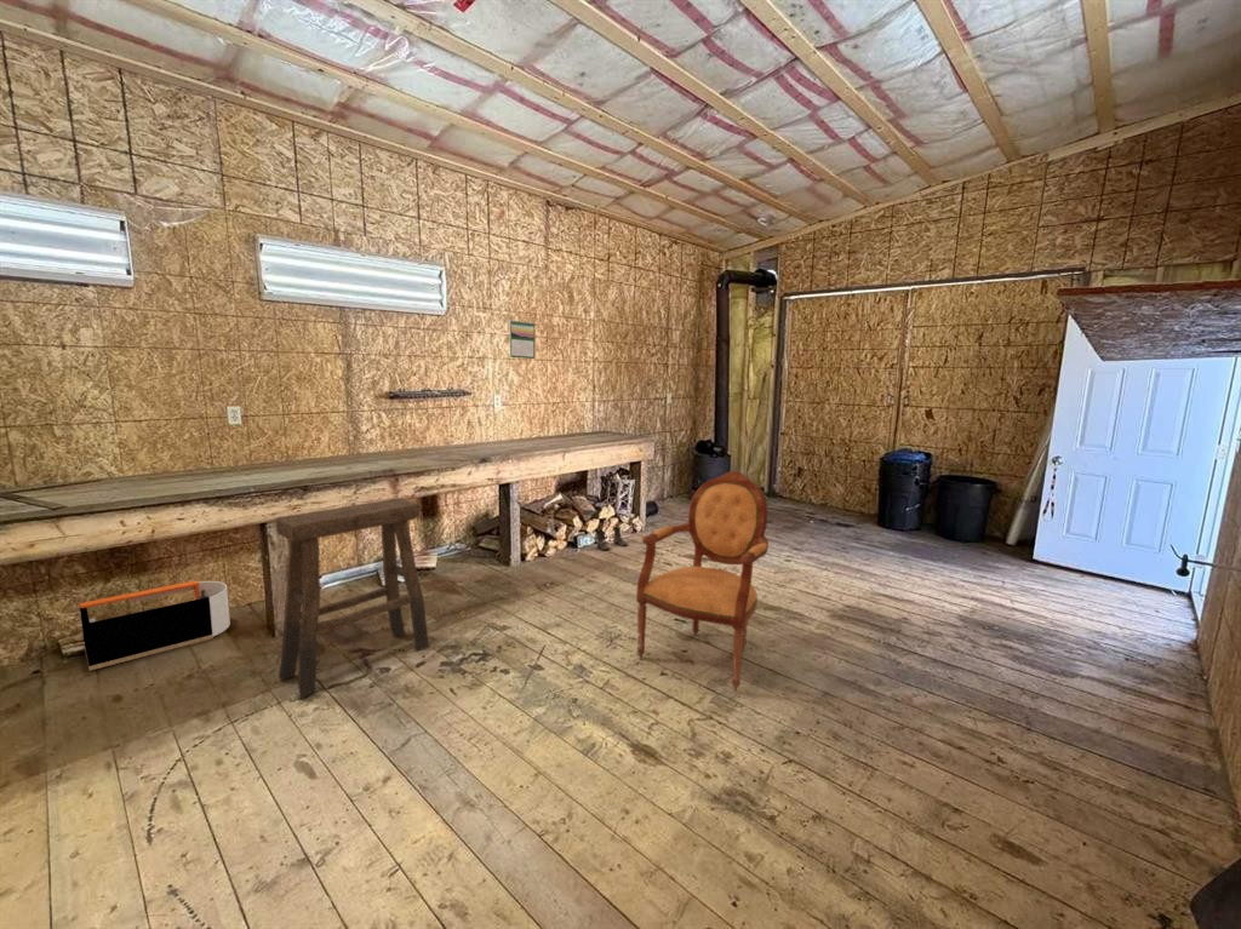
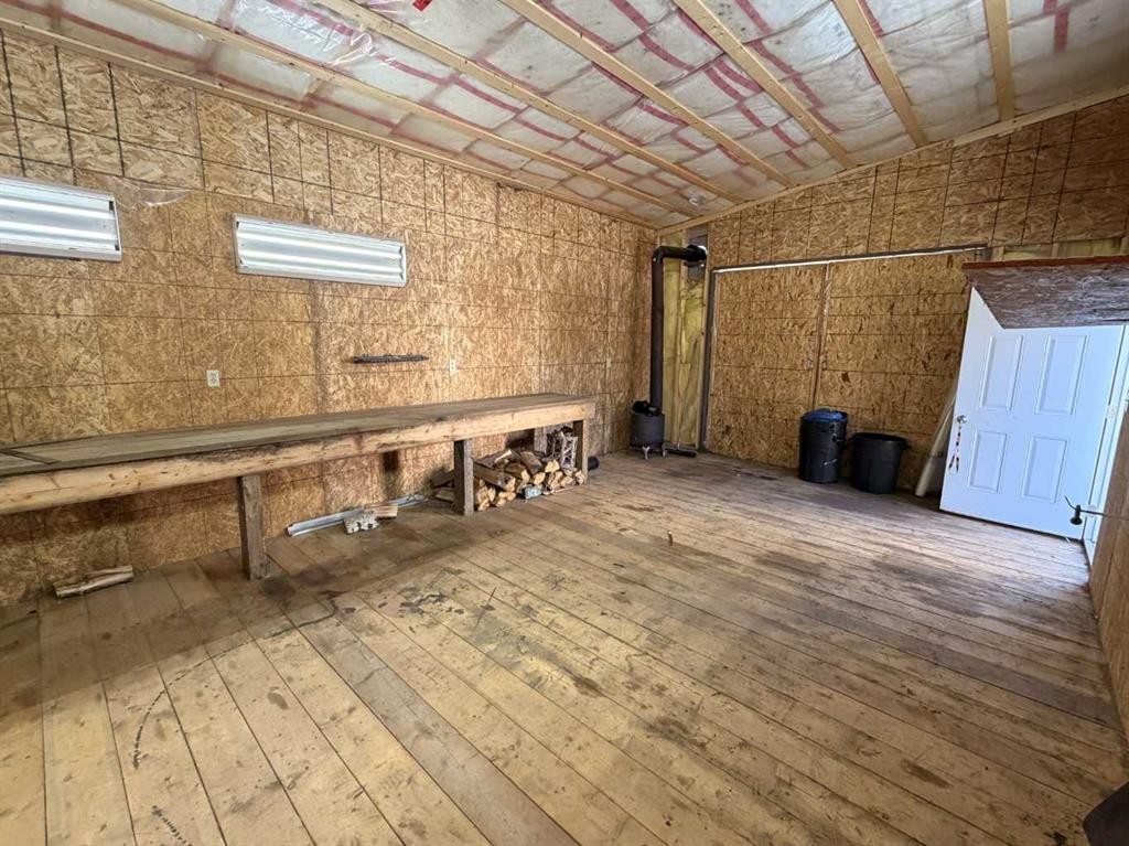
- storage bin [79,579,231,672]
- boots [595,526,629,552]
- stool [275,498,430,699]
- armchair [635,470,770,693]
- calendar [509,319,536,360]
